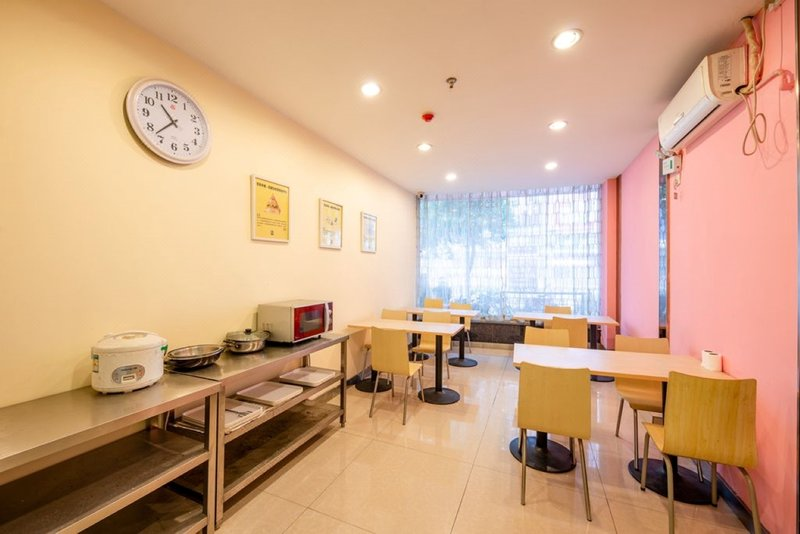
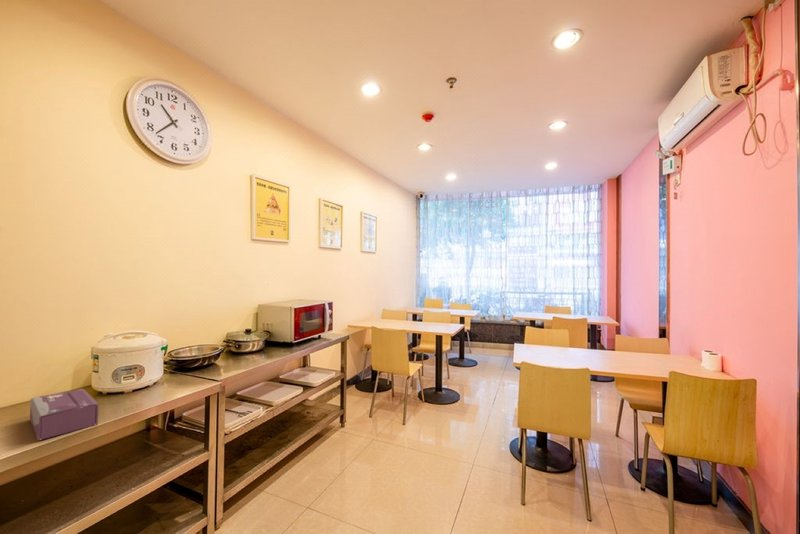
+ tissue box [29,388,99,441]
